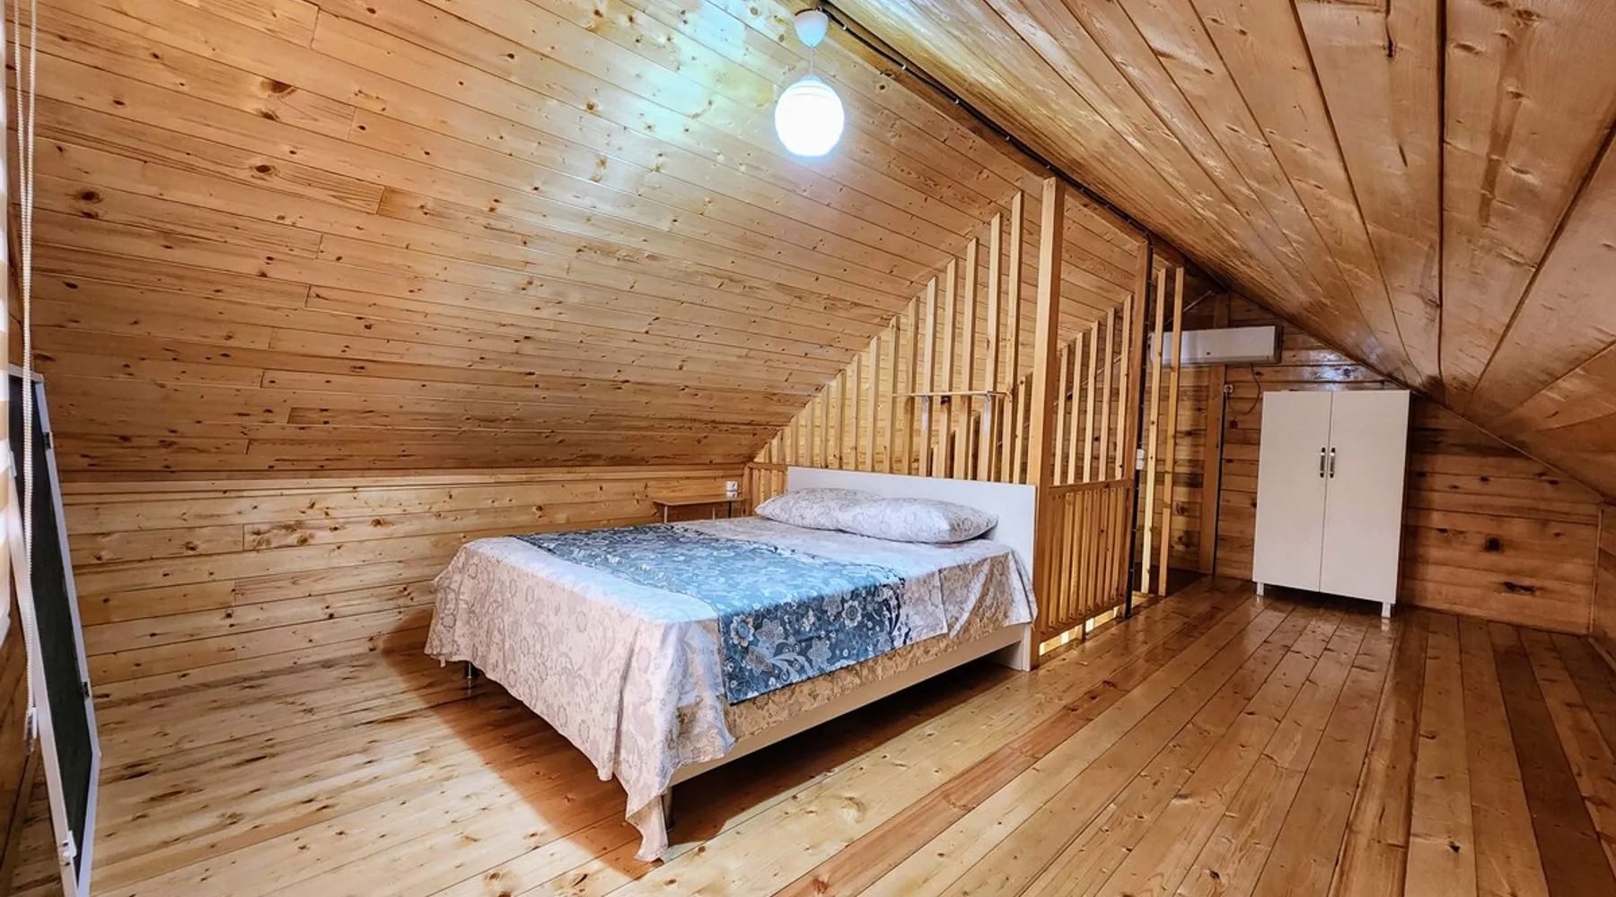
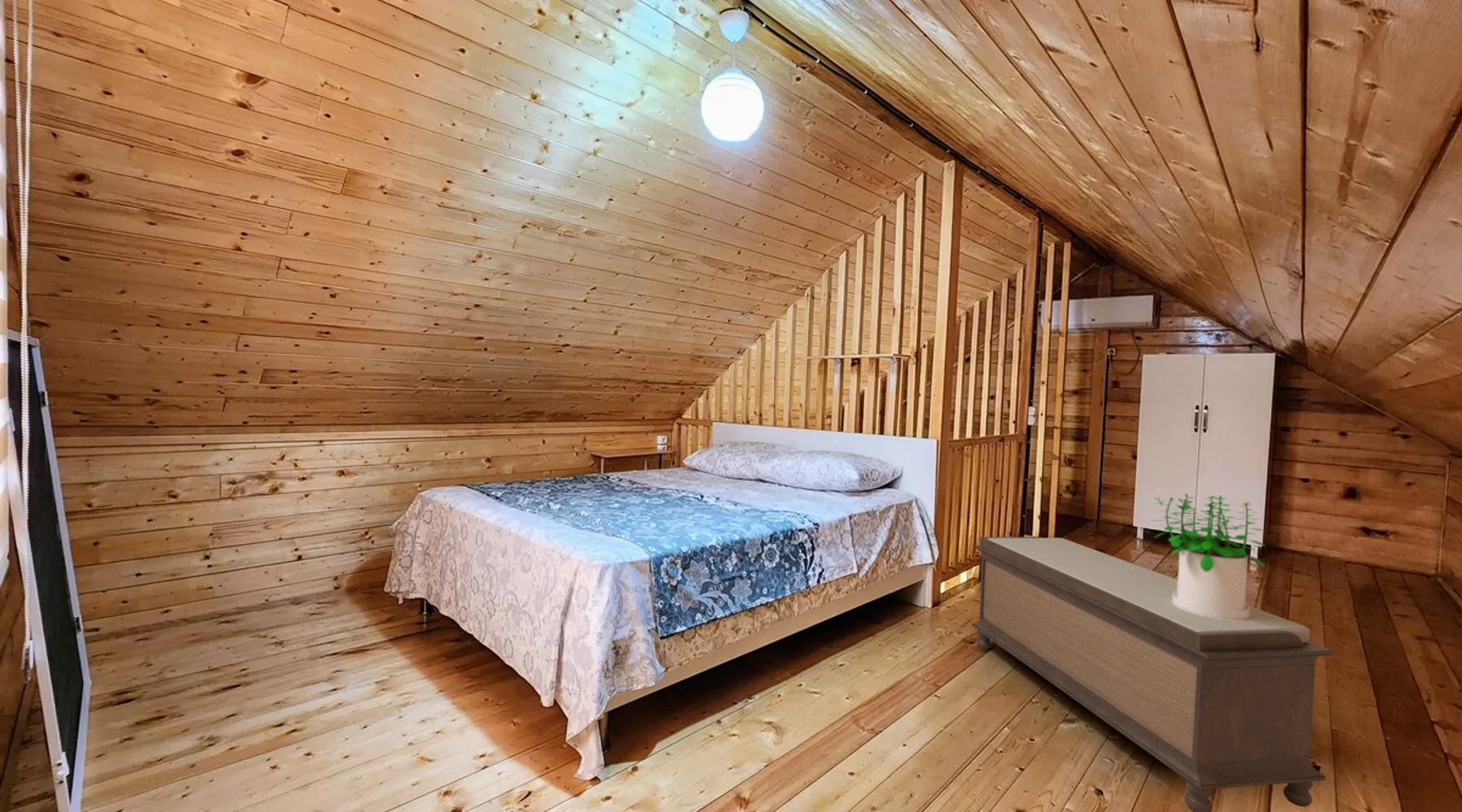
+ bench [971,536,1334,812]
+ potted plant [1153,493,1266,620]
